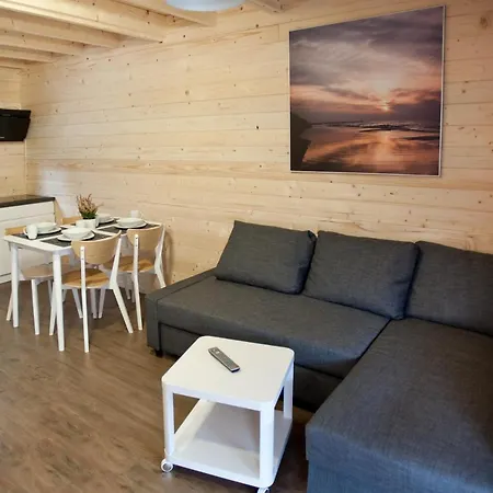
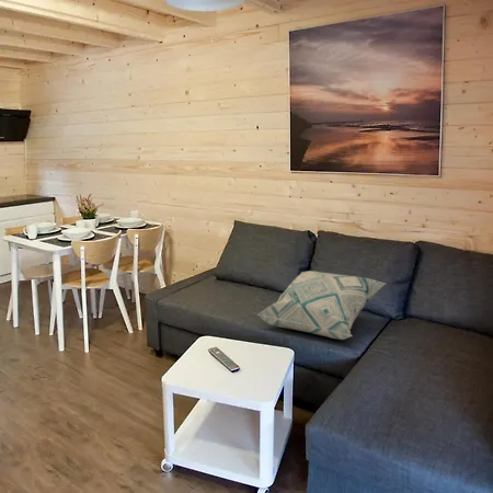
+ decorative pillow [257,270,387,341]
